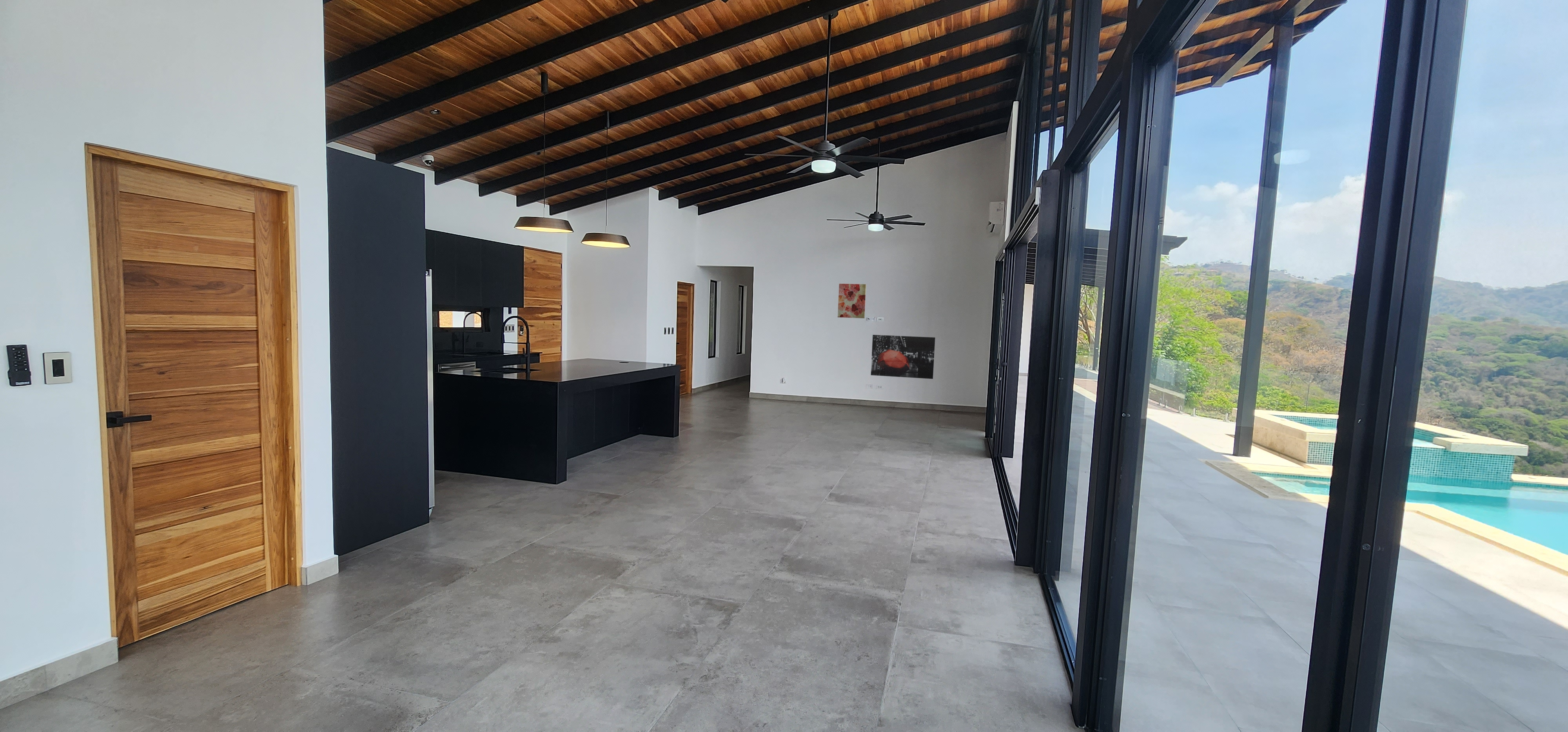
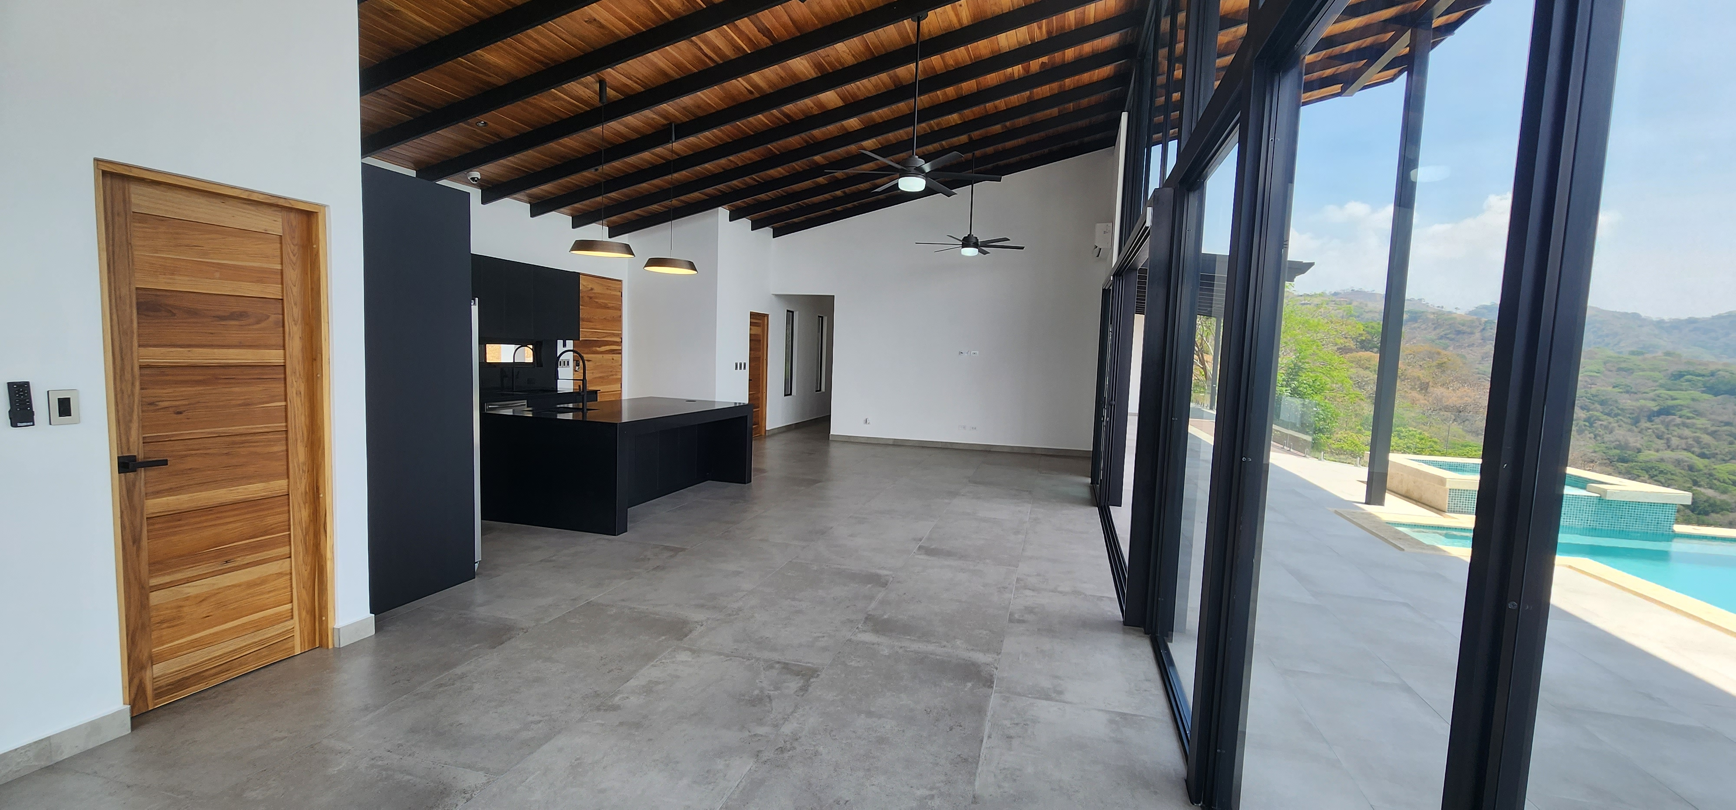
- wall art [870,334,936,379]
- wall art [837,283,866,319]
